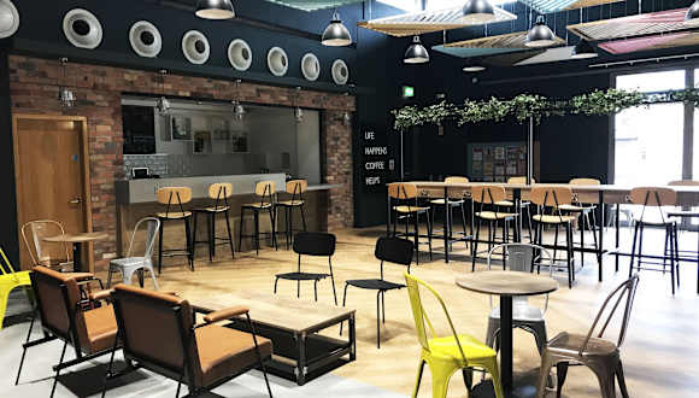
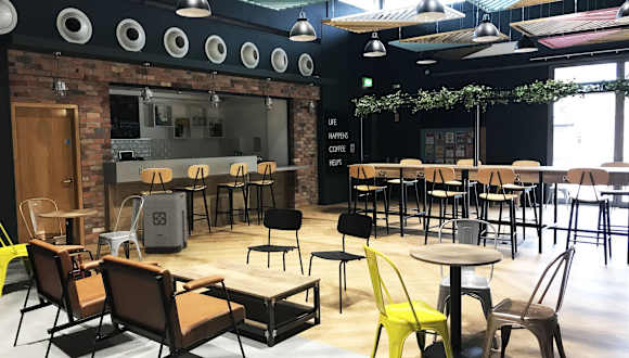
+ trash can [142,191,189,254]
